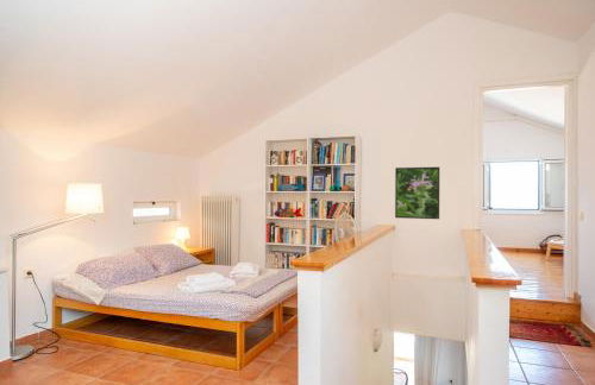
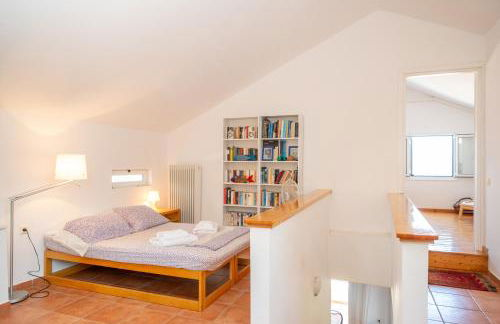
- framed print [394,166,440,220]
